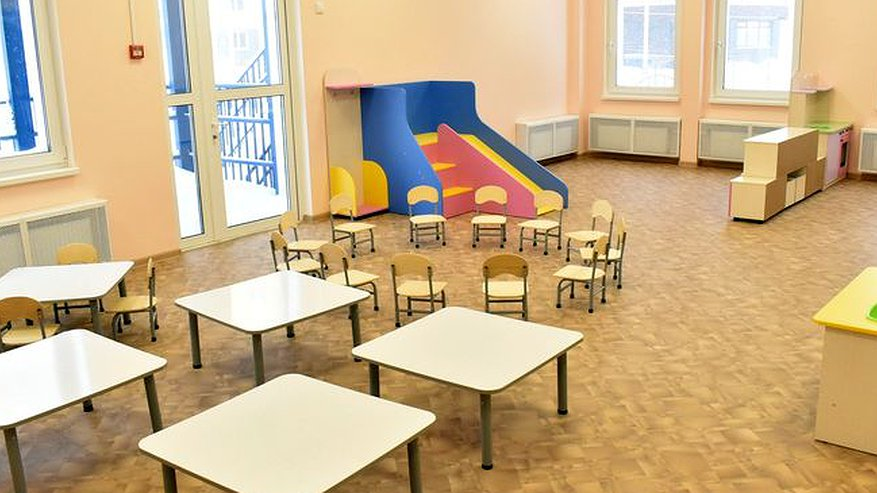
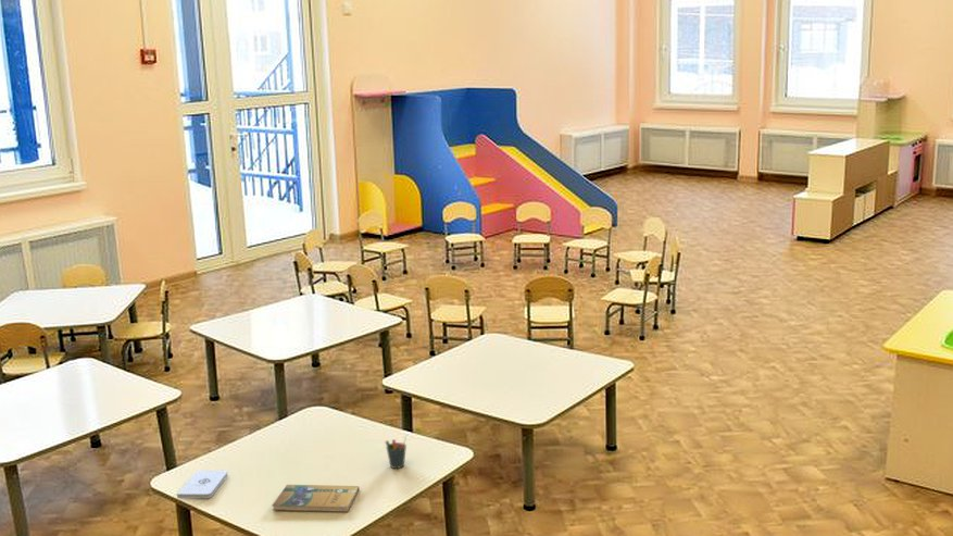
+ booklet [272,484,360,513]
+ notepad [176,470,229,499]
+ pen holder [384,434,407,470]
